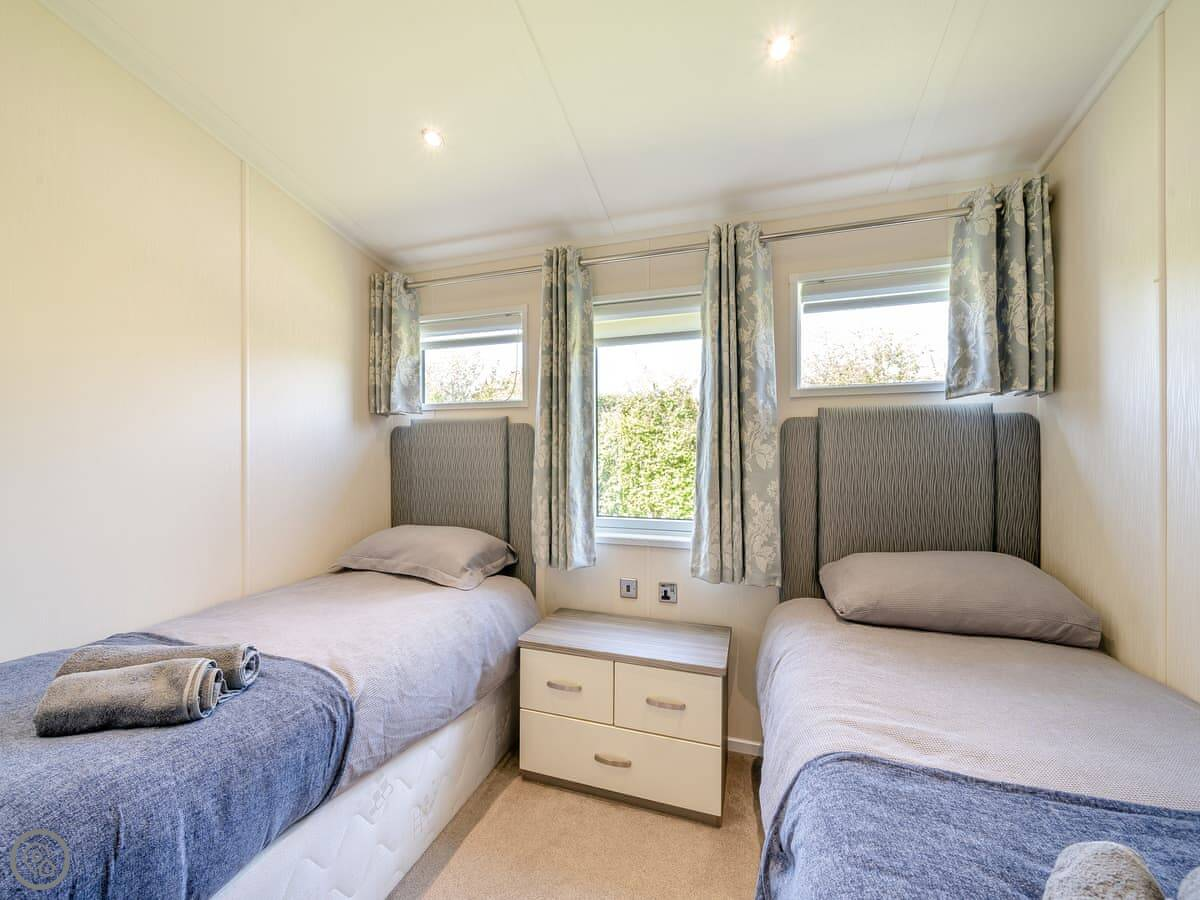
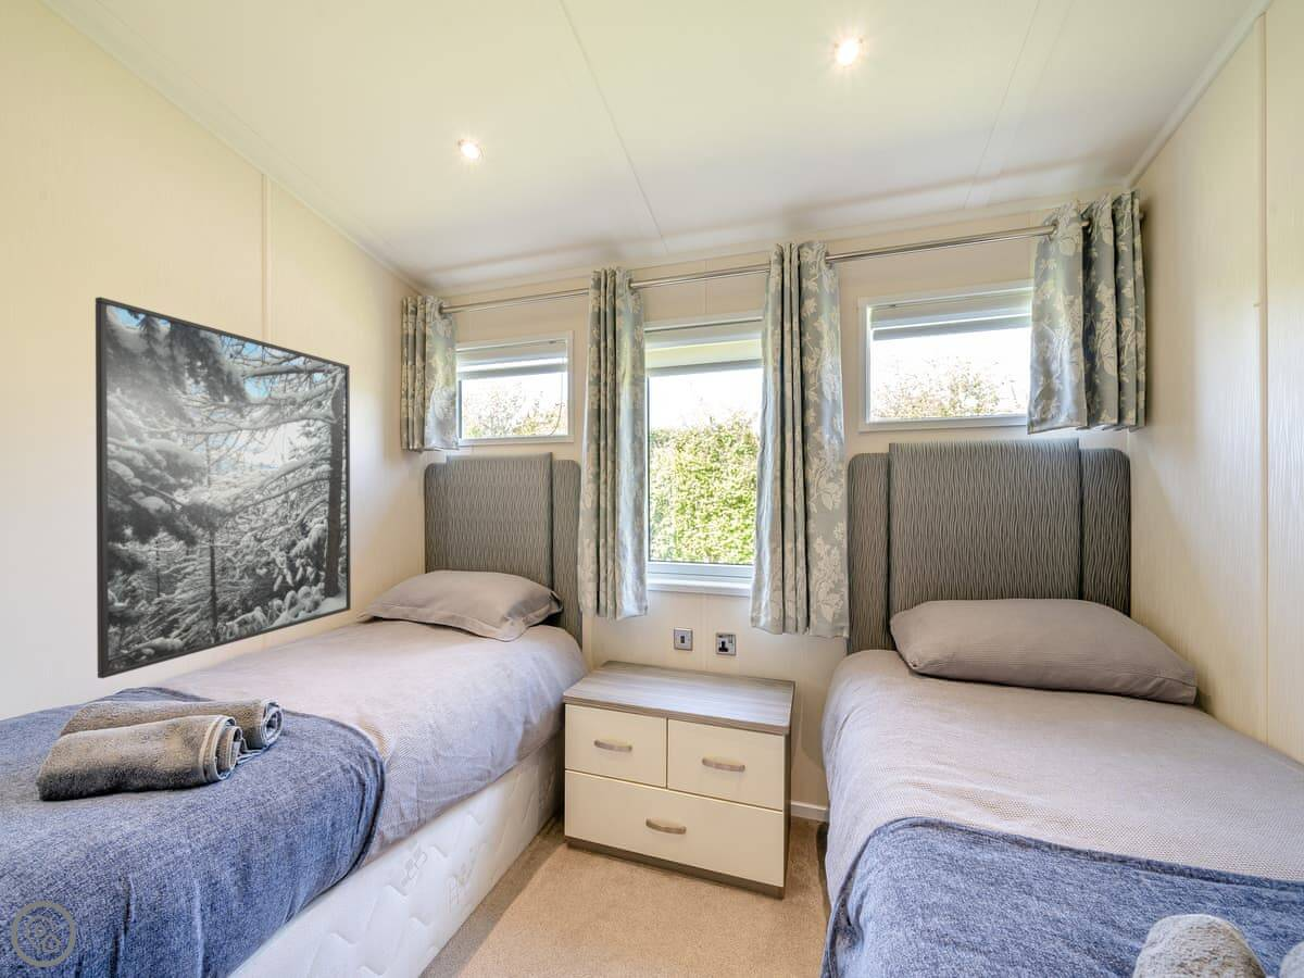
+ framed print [95,296,352,679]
